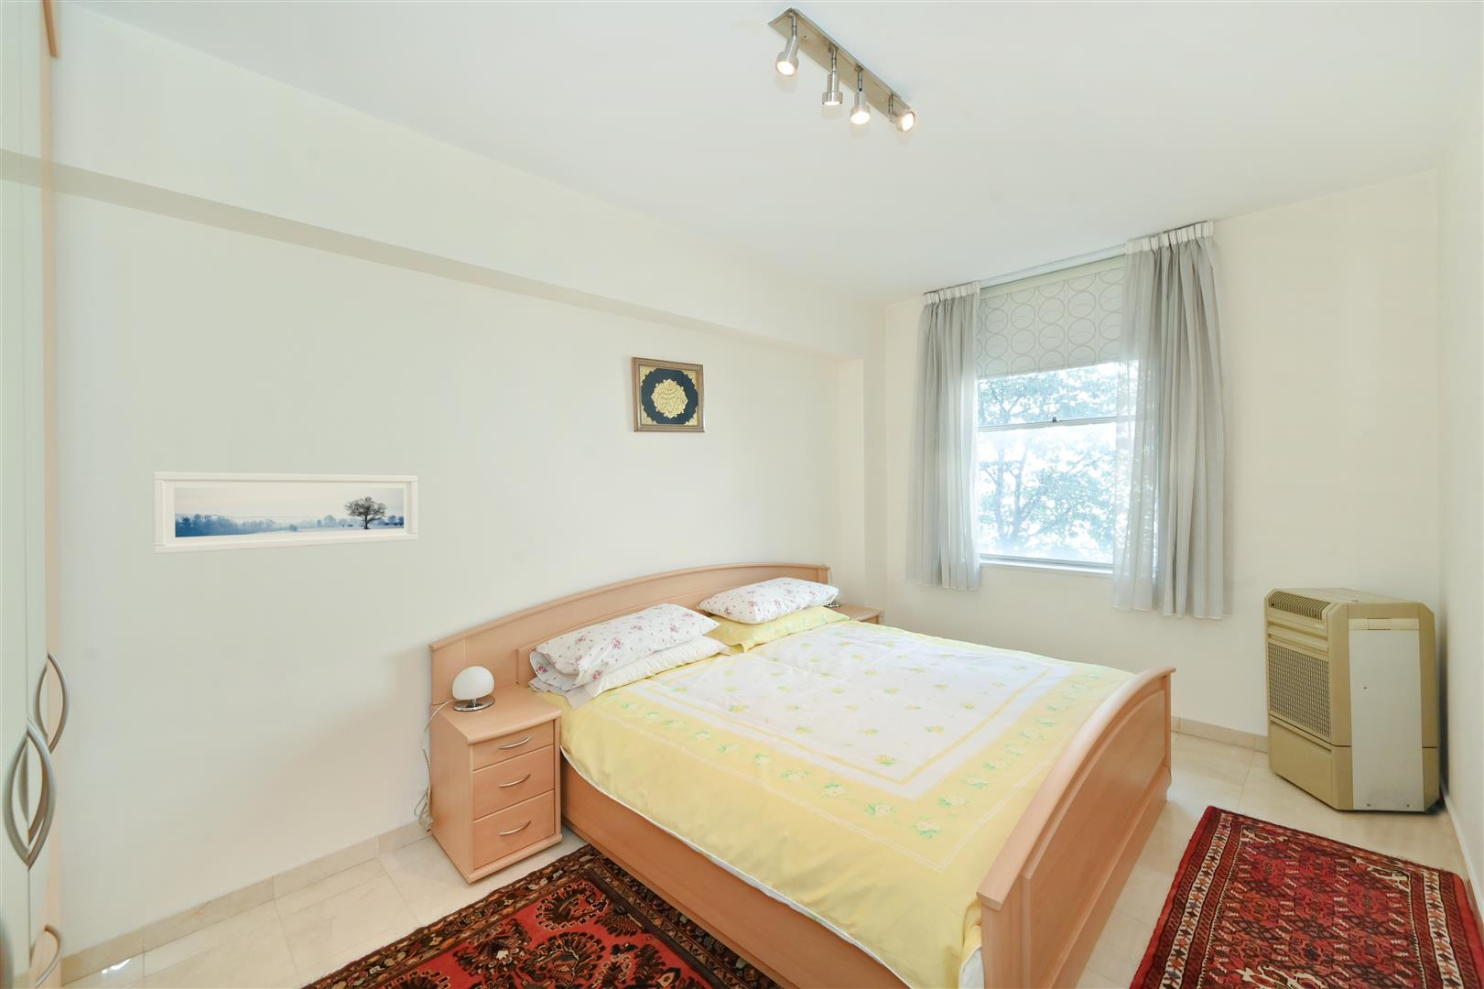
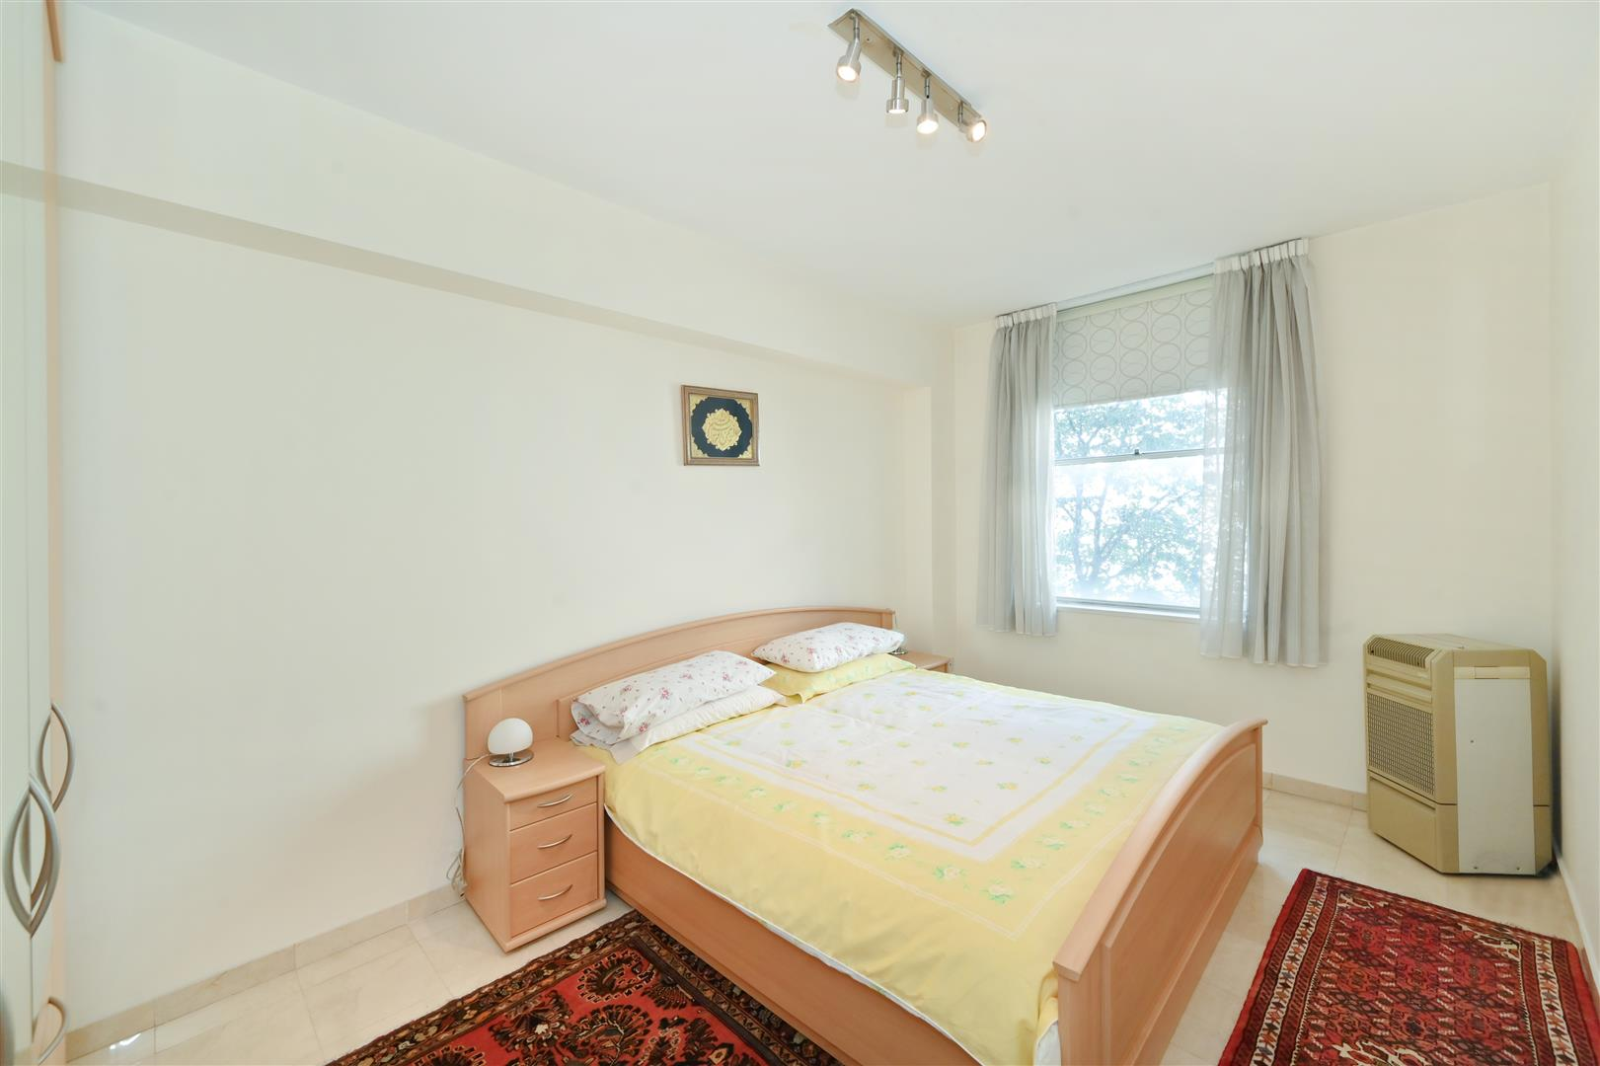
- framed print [152,470,418,555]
